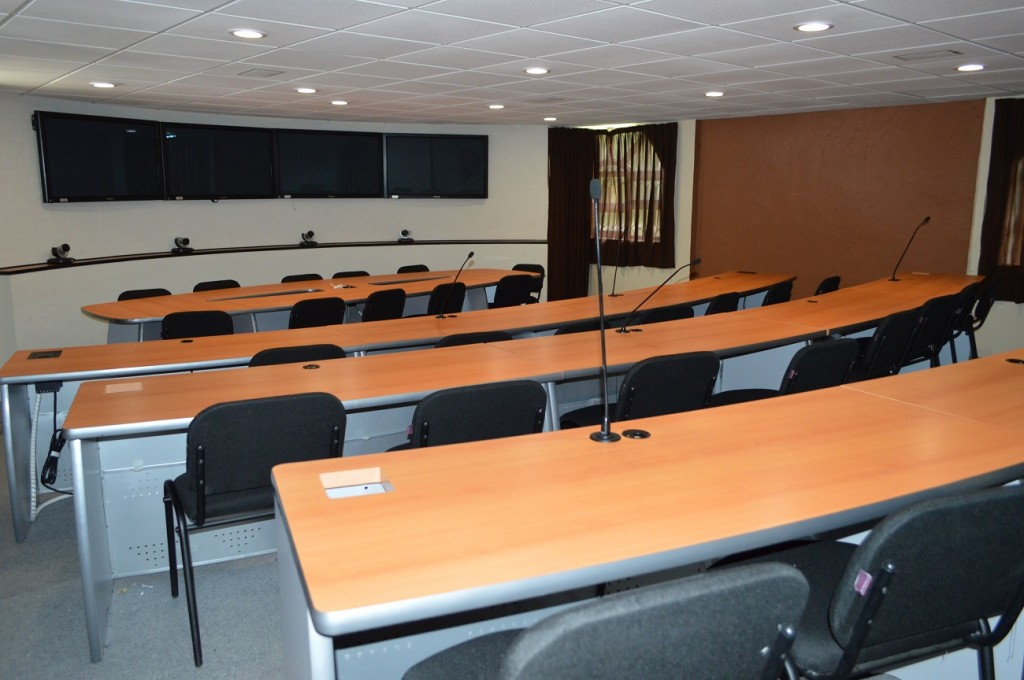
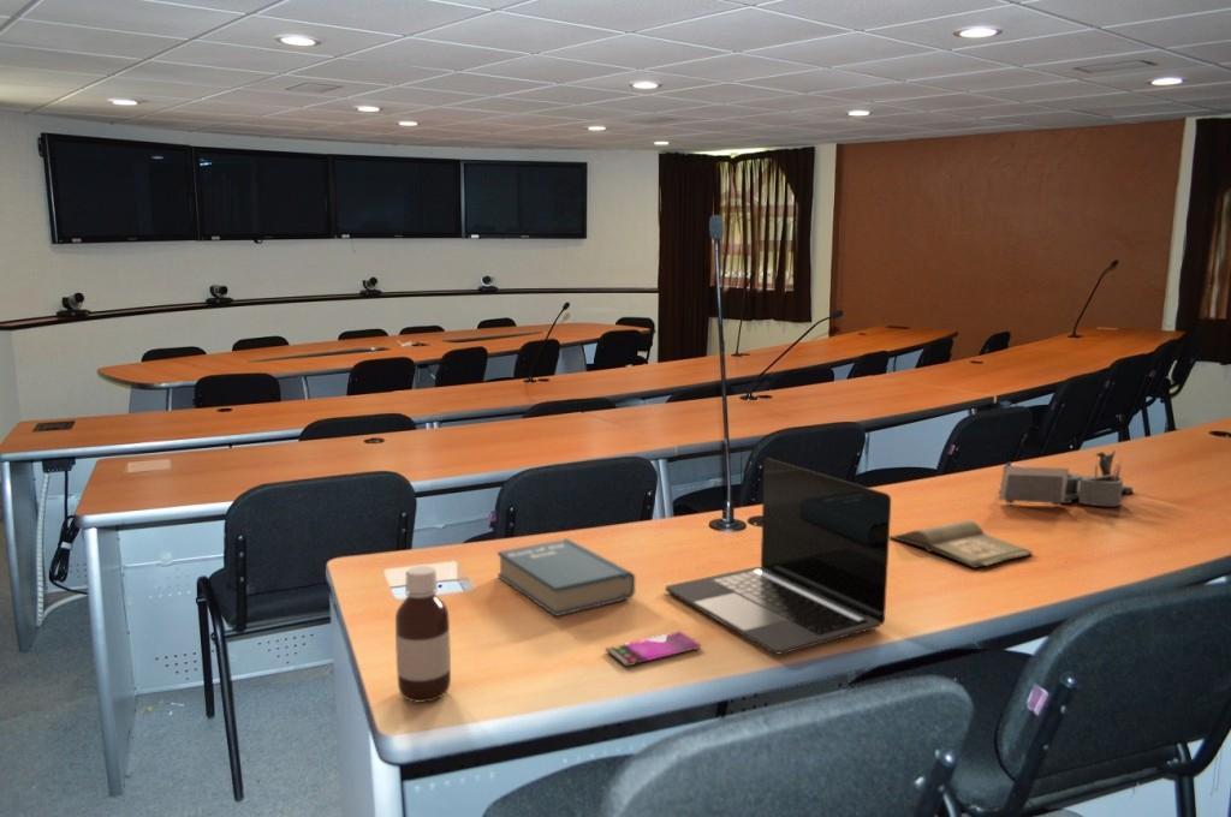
+ book [496,537,636,618]
+ smartphone [605,630,702,667]
+ desk organizer [998,449,1135,508]
+ hardback book [890,519,1034,569]
+ bottle [394,565,452,704]
+ laptop [665,457,892,655]
